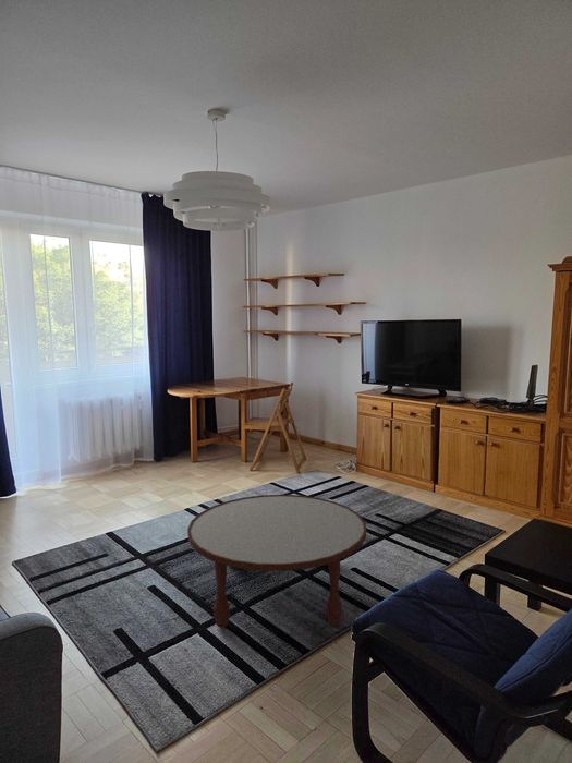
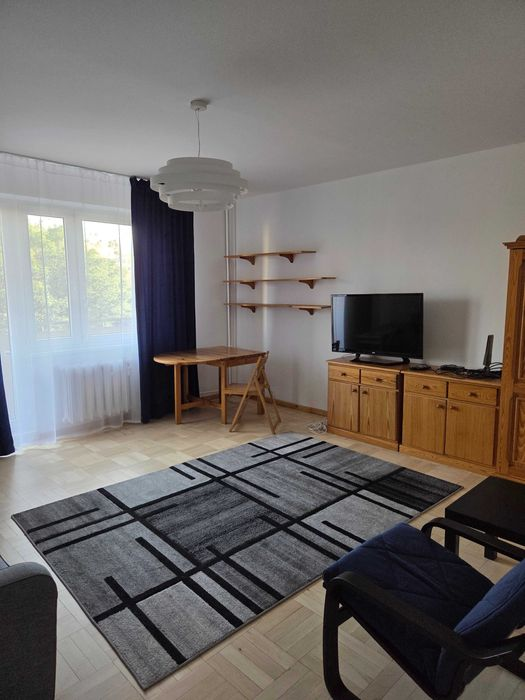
- coffee table [186,494,367,629]
